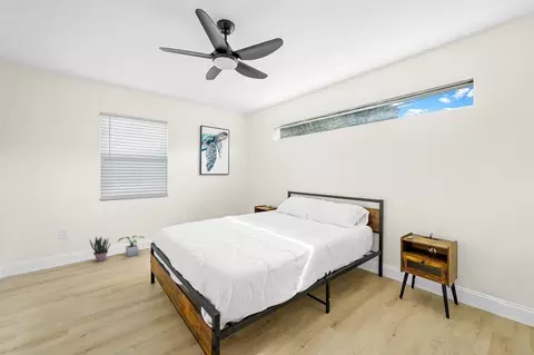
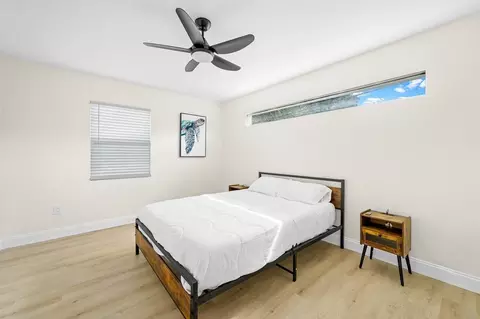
- potted plant [117,235,146,258]
- potted plant [89,236,111,263]
